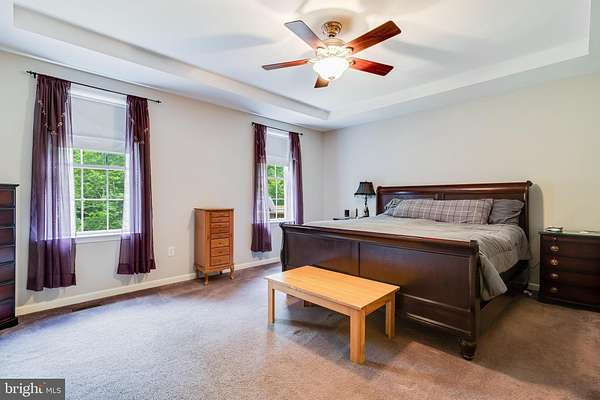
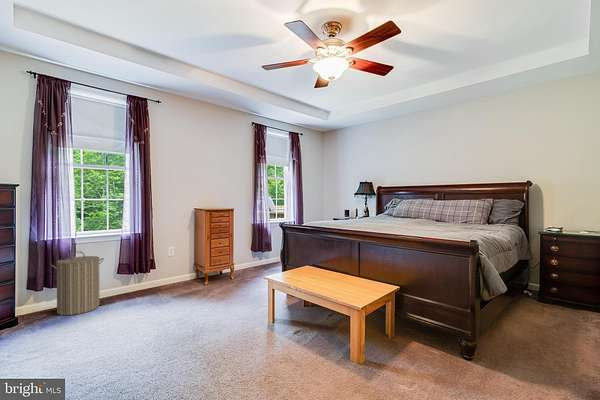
+ laundry hamper [50,250,105,316]
